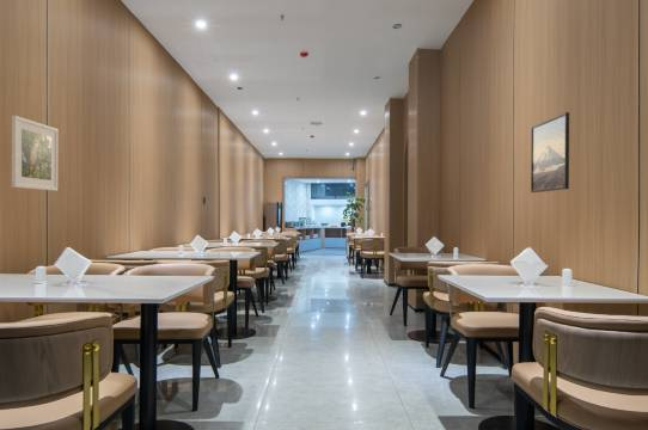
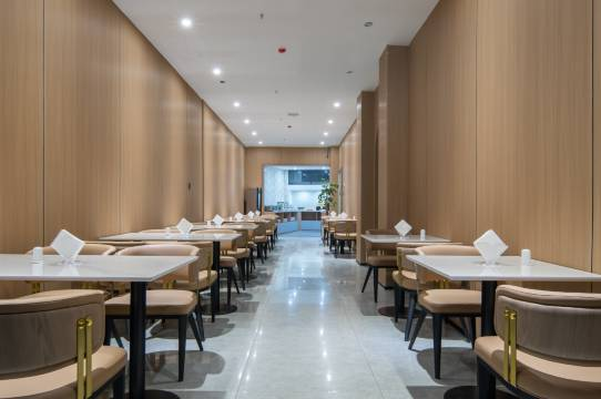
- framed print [11,115,60,192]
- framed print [530,111,570,194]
